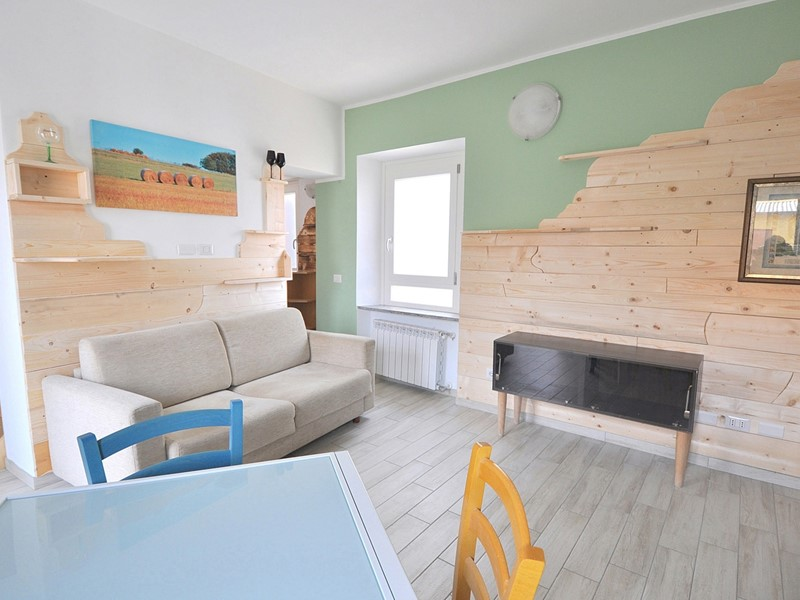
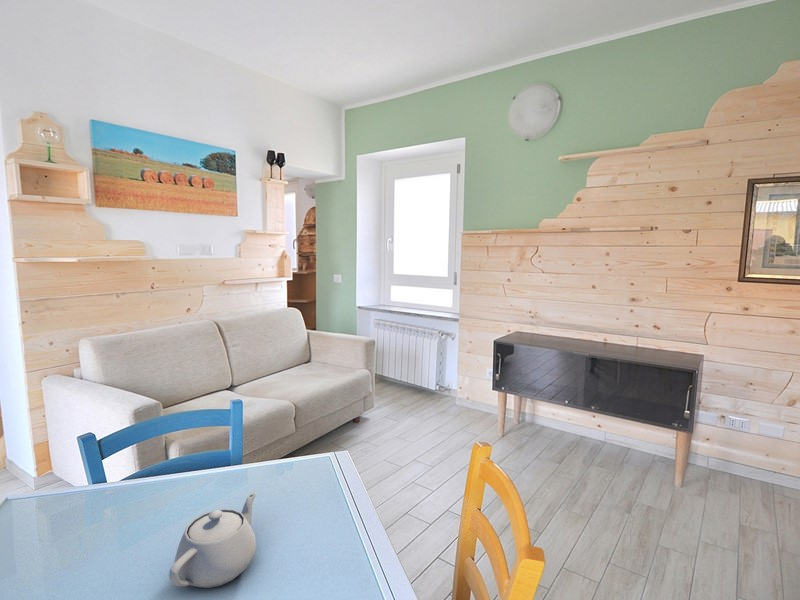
+ teapot [168,491,257,589]
